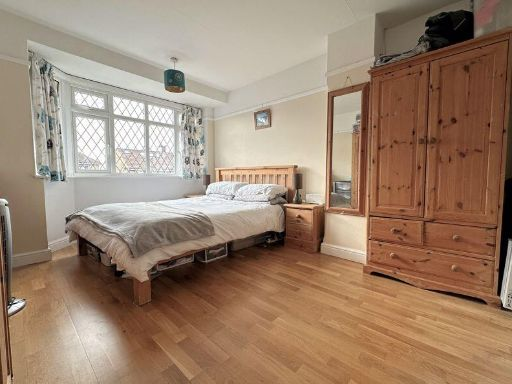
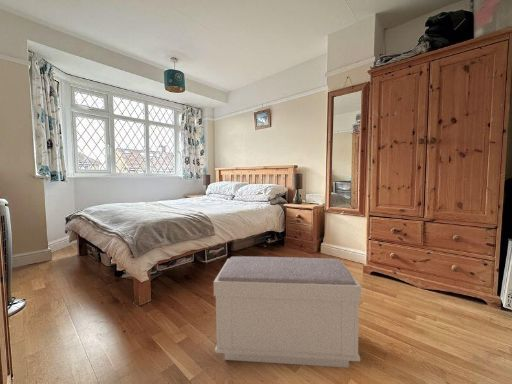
+ bench [213,255,362,369]
